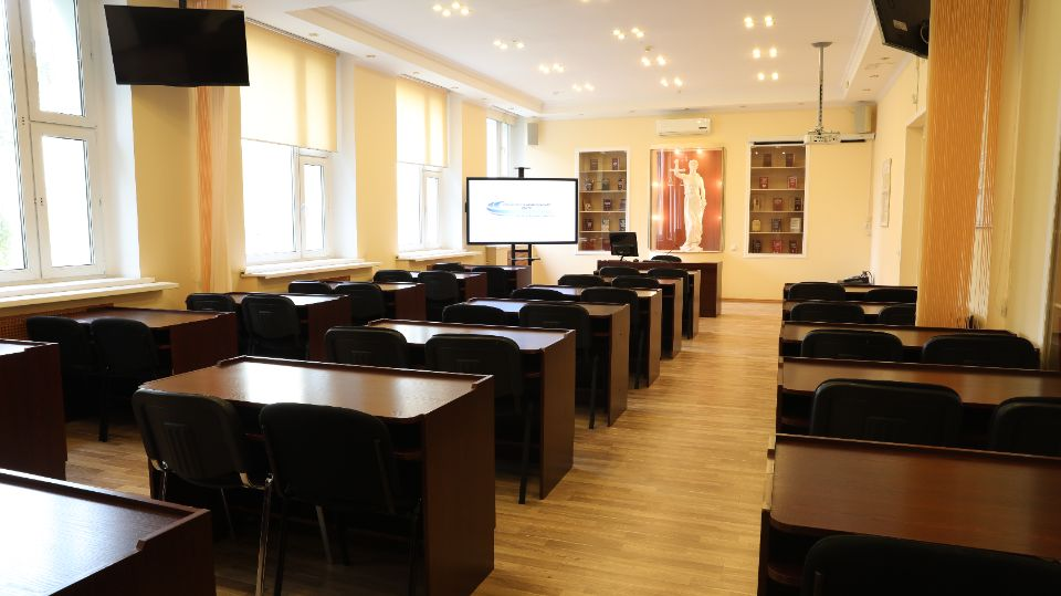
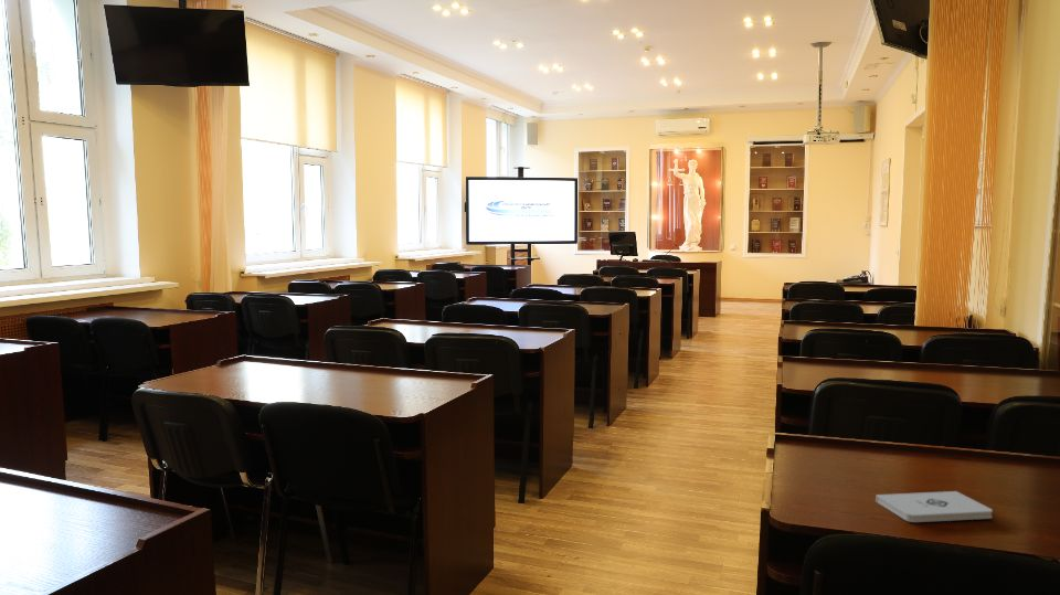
+ notepad [875,490,994,523]
